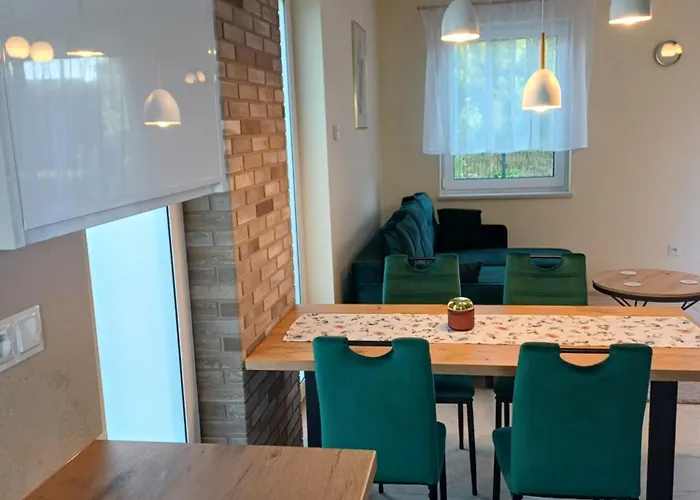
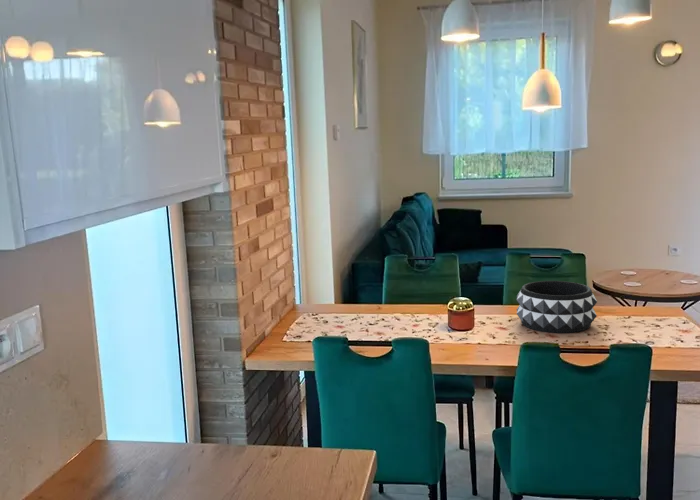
+ decorative bowl [515,280,598,334]
